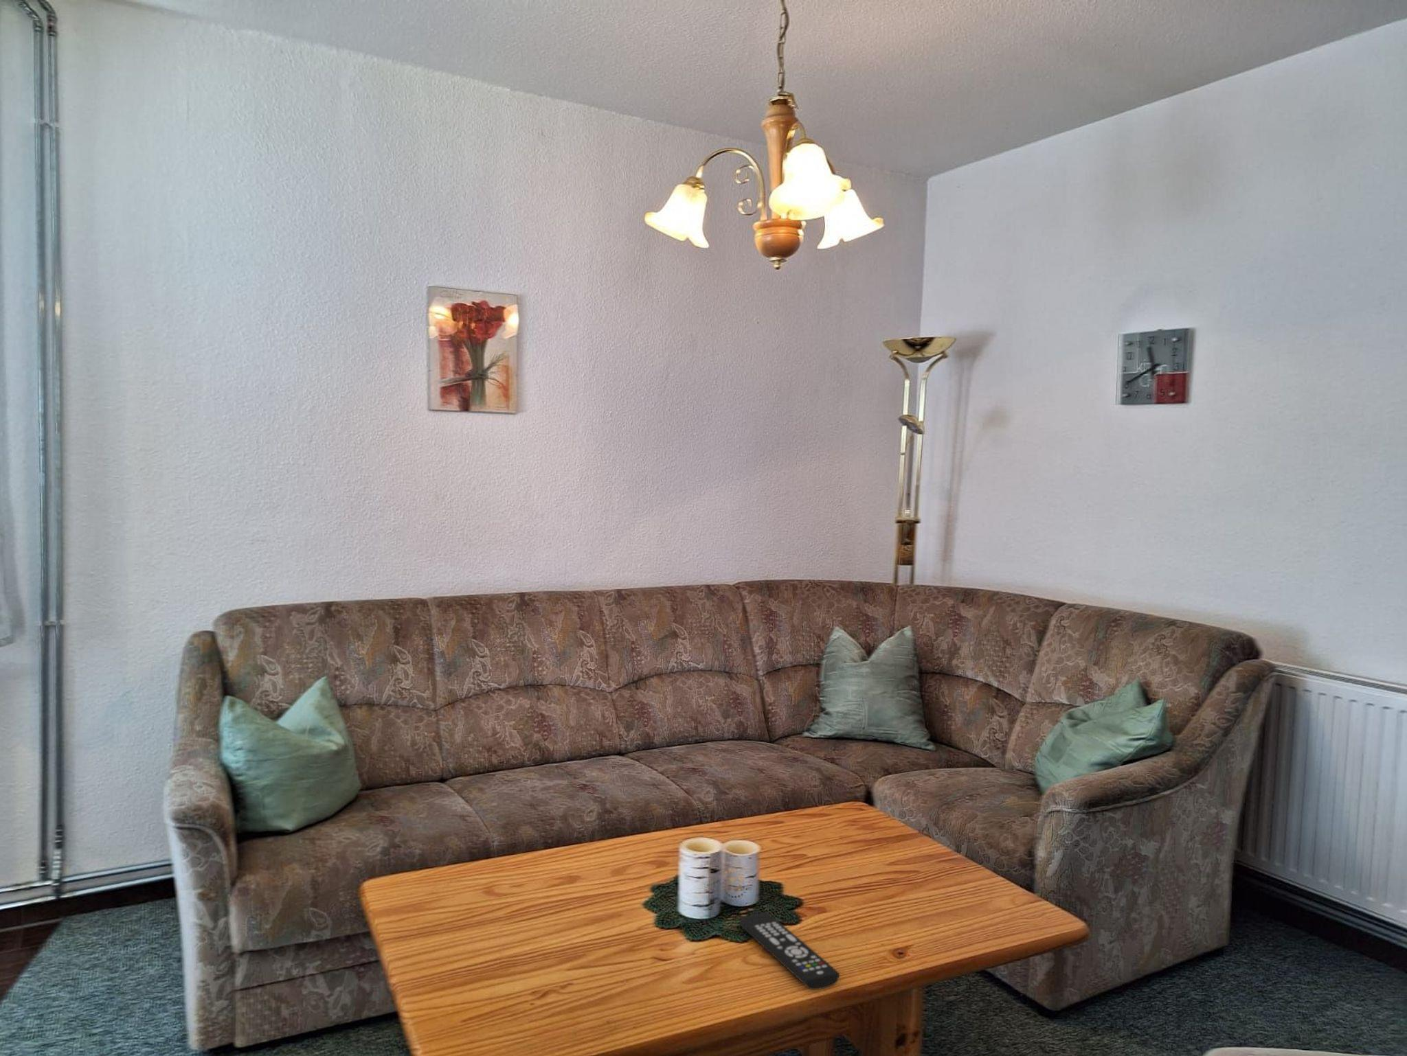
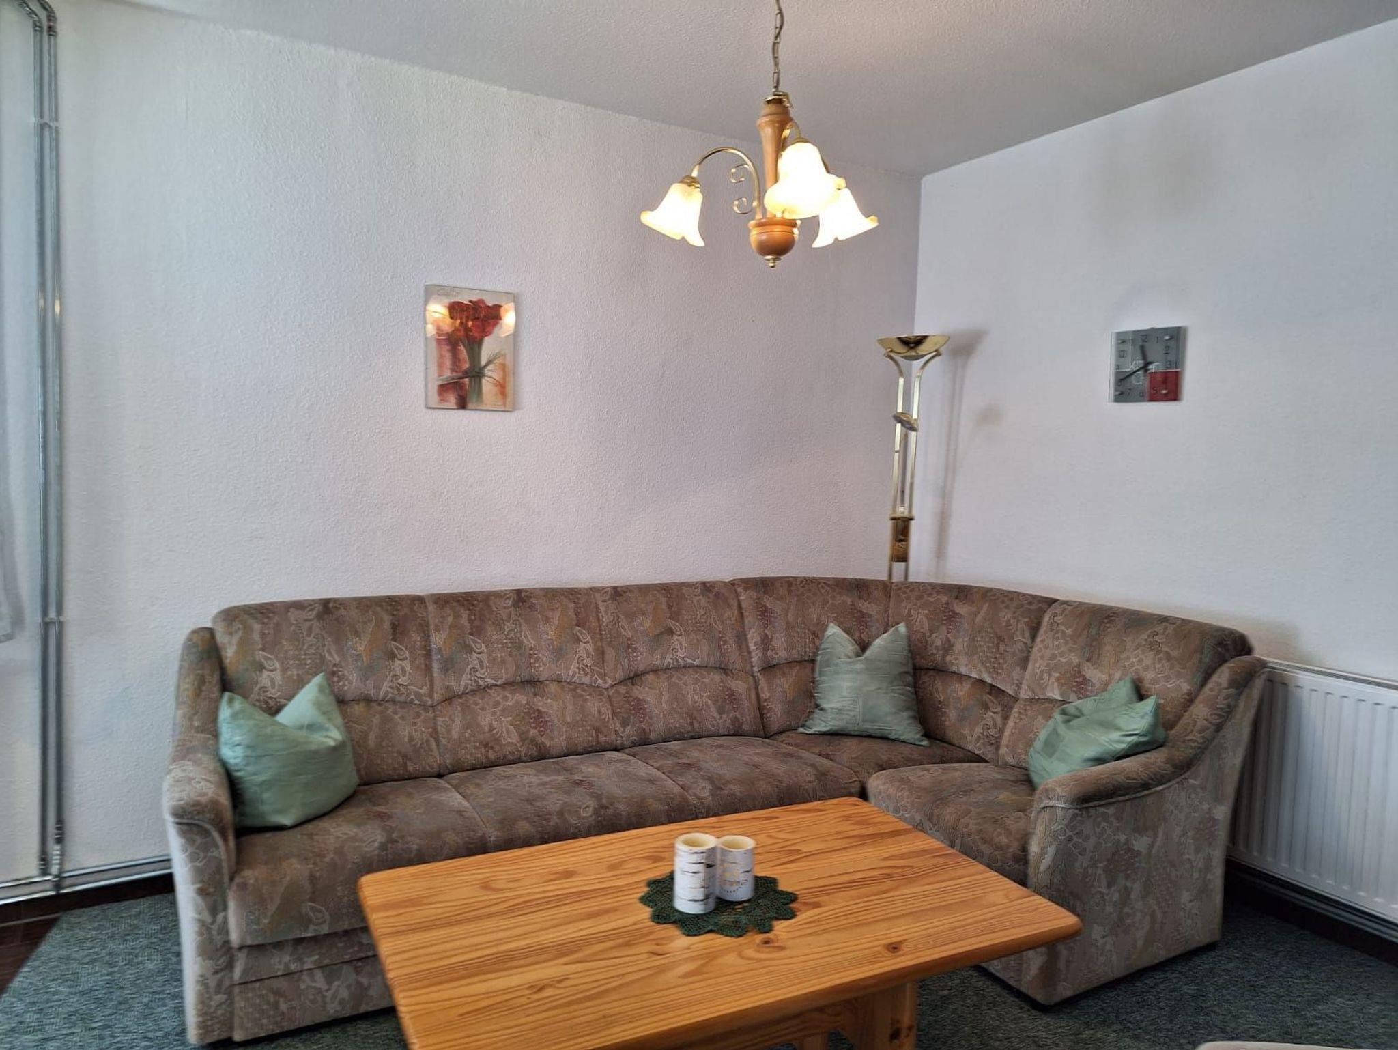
- remote control [739,913,840,991]
